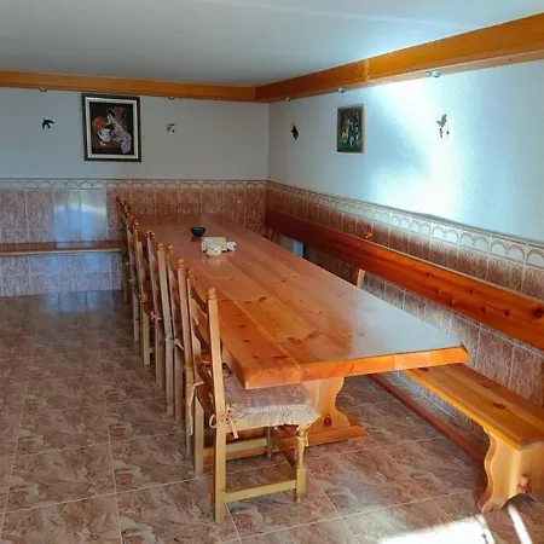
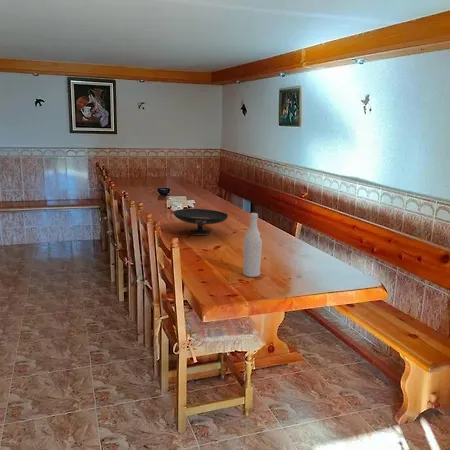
+ decorative bowl [172,208,229,236]
+ wine bottle [242,212,263,278]
